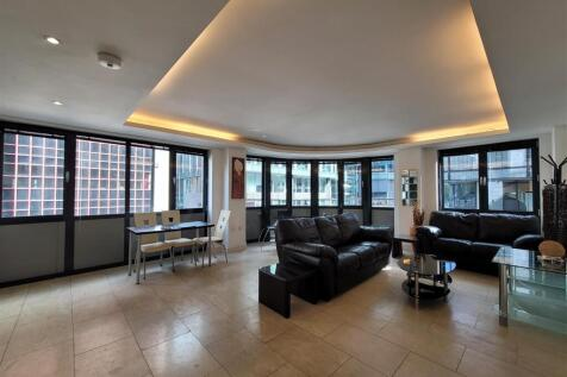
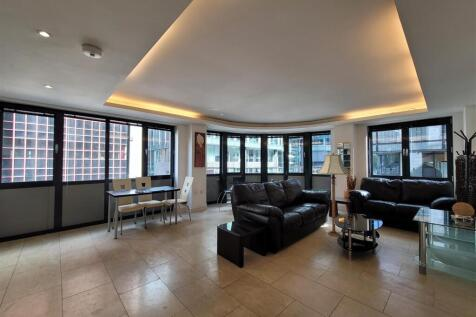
+ floor lamp [316,152,351,237]
